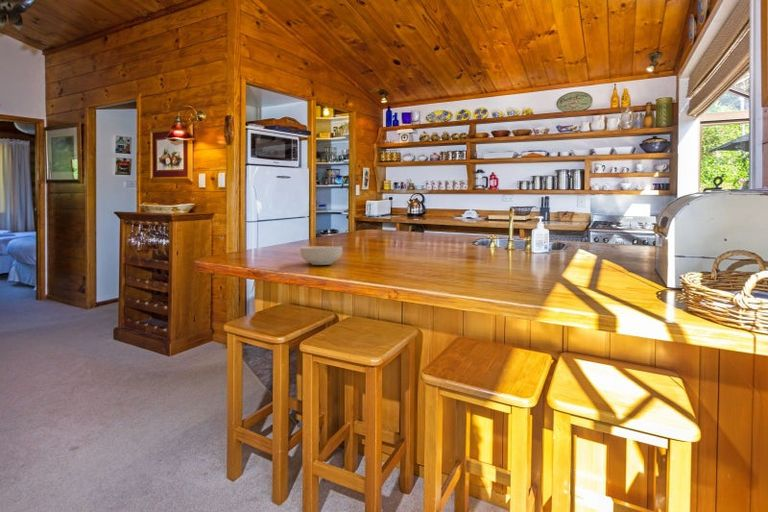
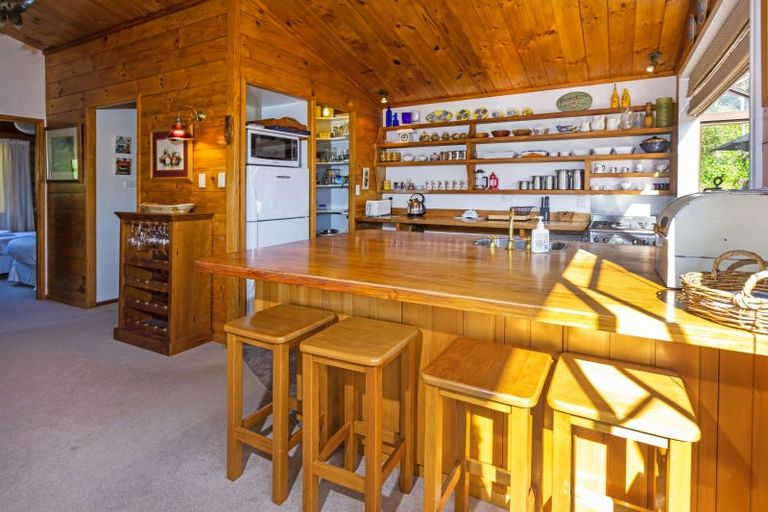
- cereal bowl [299,245,343,266]
